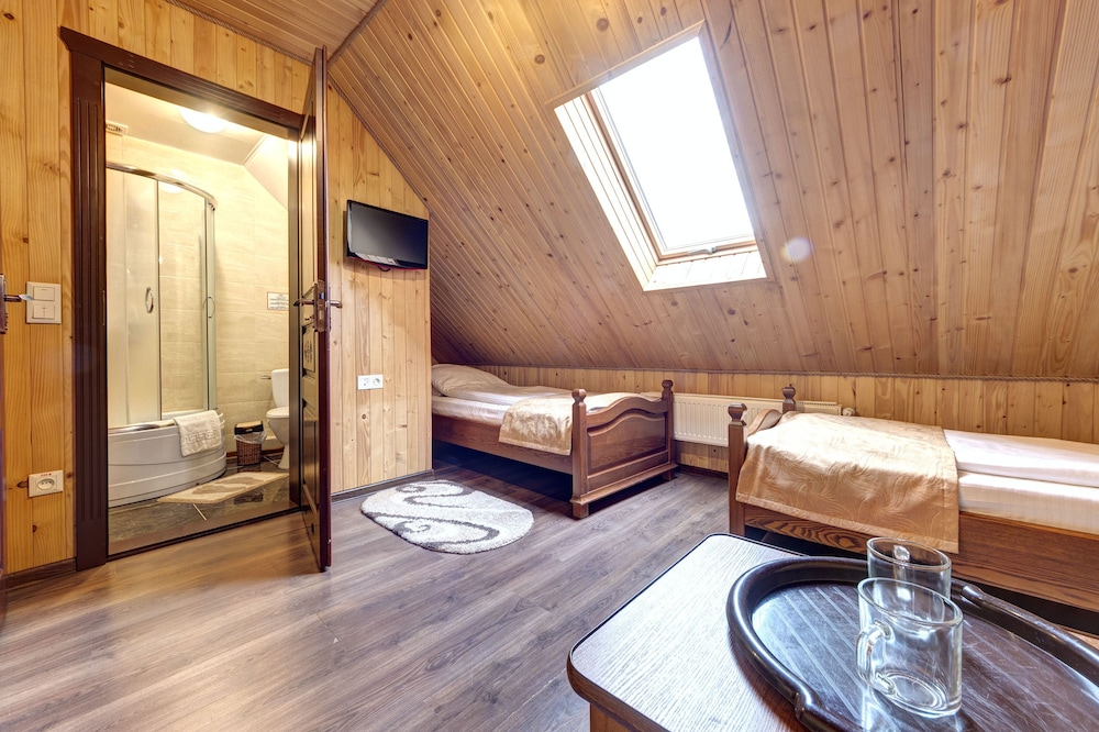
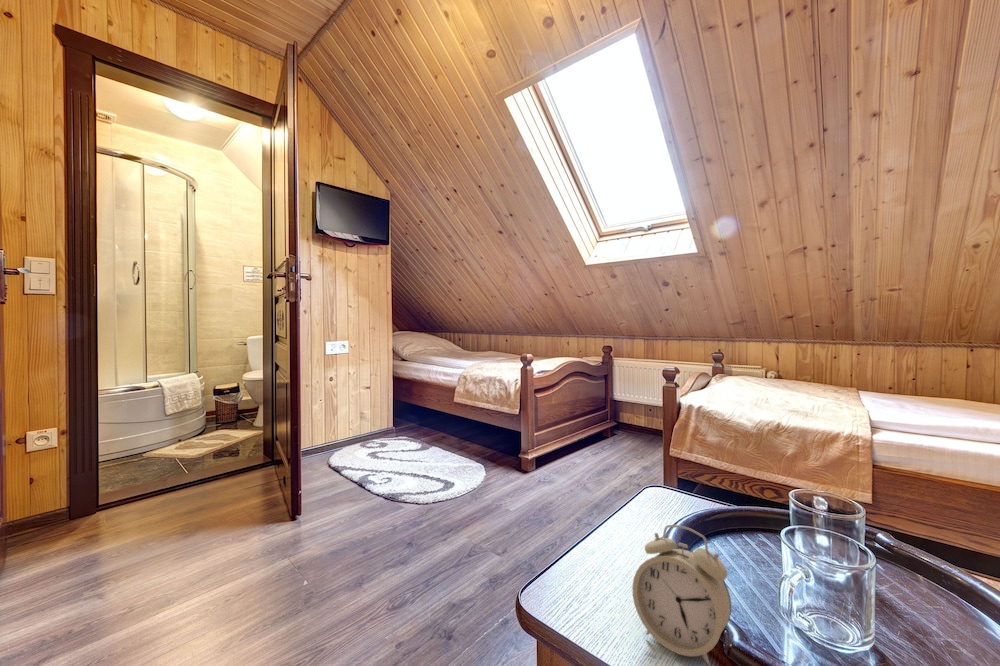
+ alarm clock [631,524,732,666]
